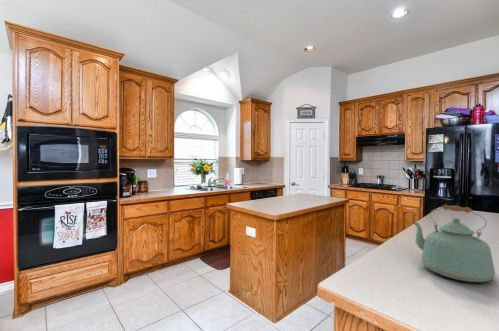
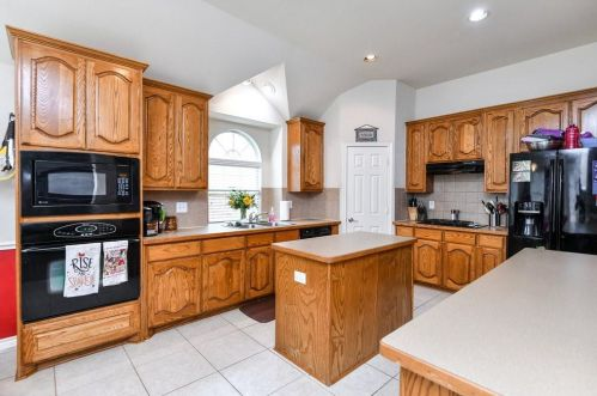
- kettle [412,204,496,283]
